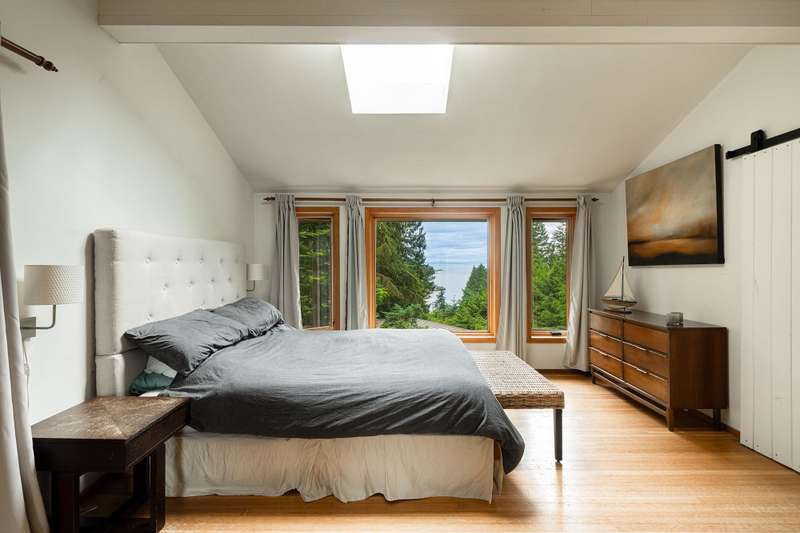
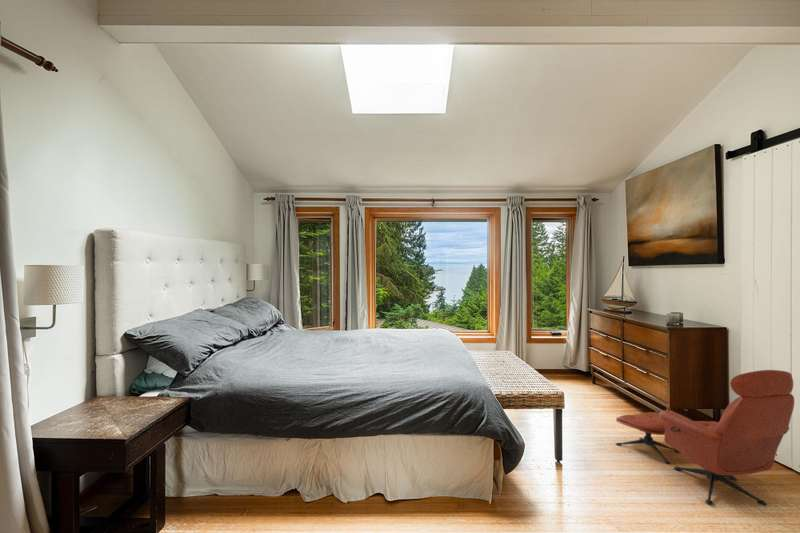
+ armchair [615,369,795,506]
